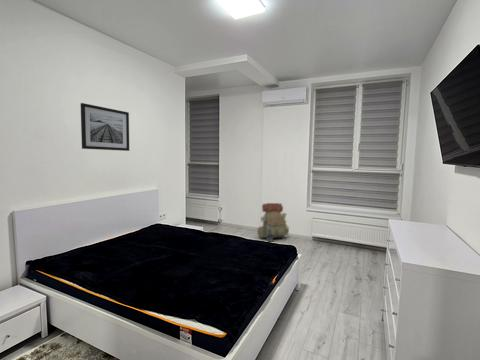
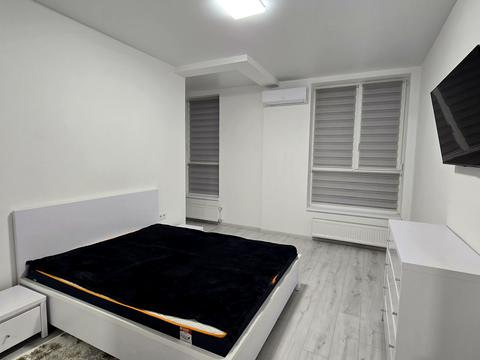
- wall art [80,102,130,152]
- backpack [256,202,290,243]
